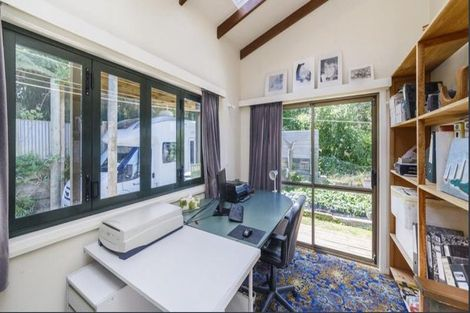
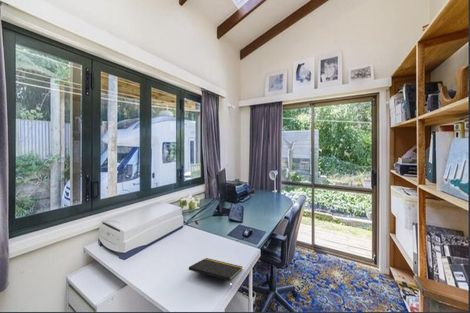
+ notepad [188,257,244,289]
